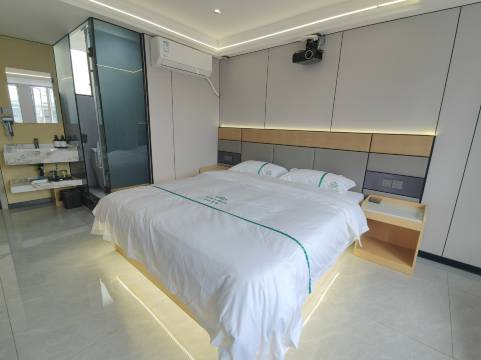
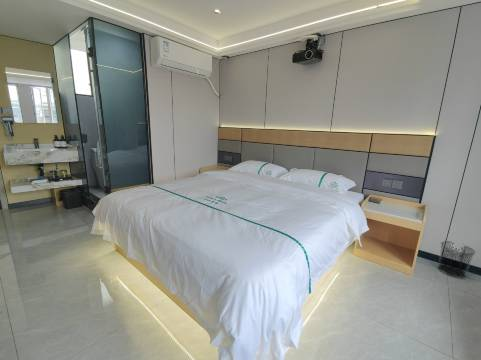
+ waste bin [437,240,476,279]
